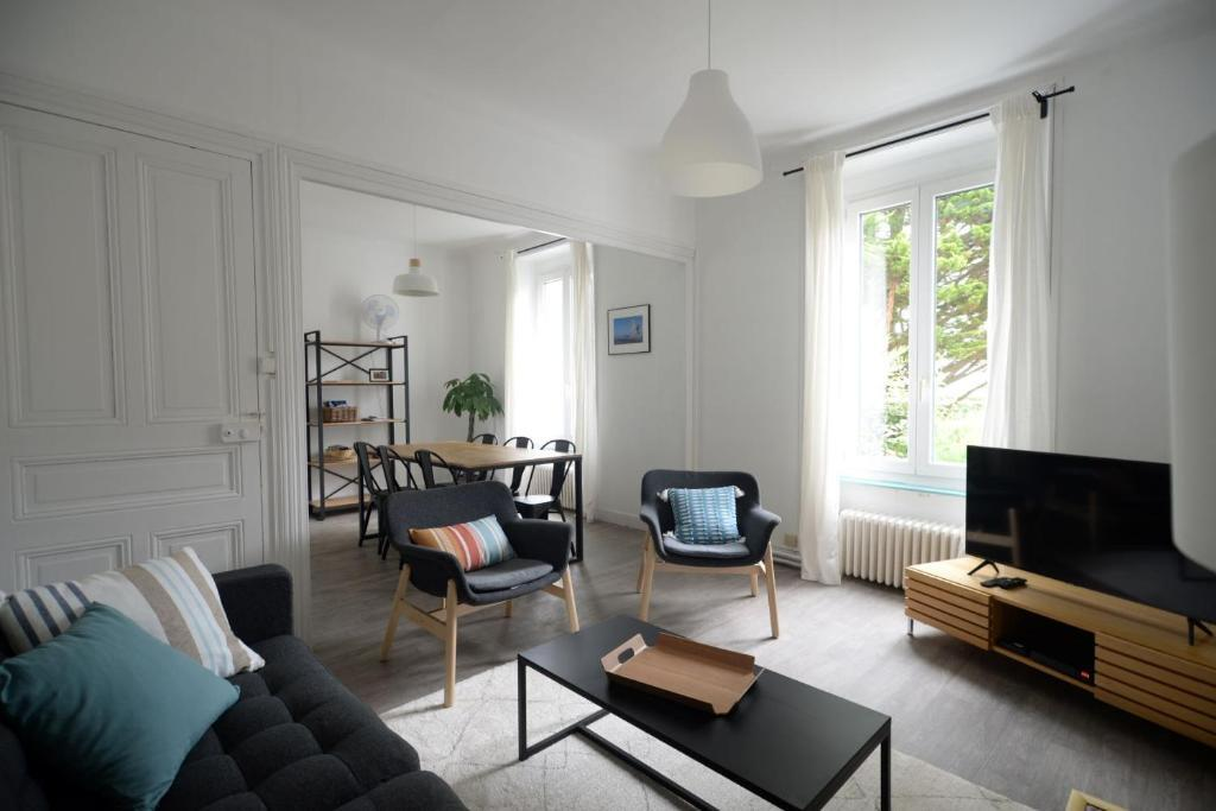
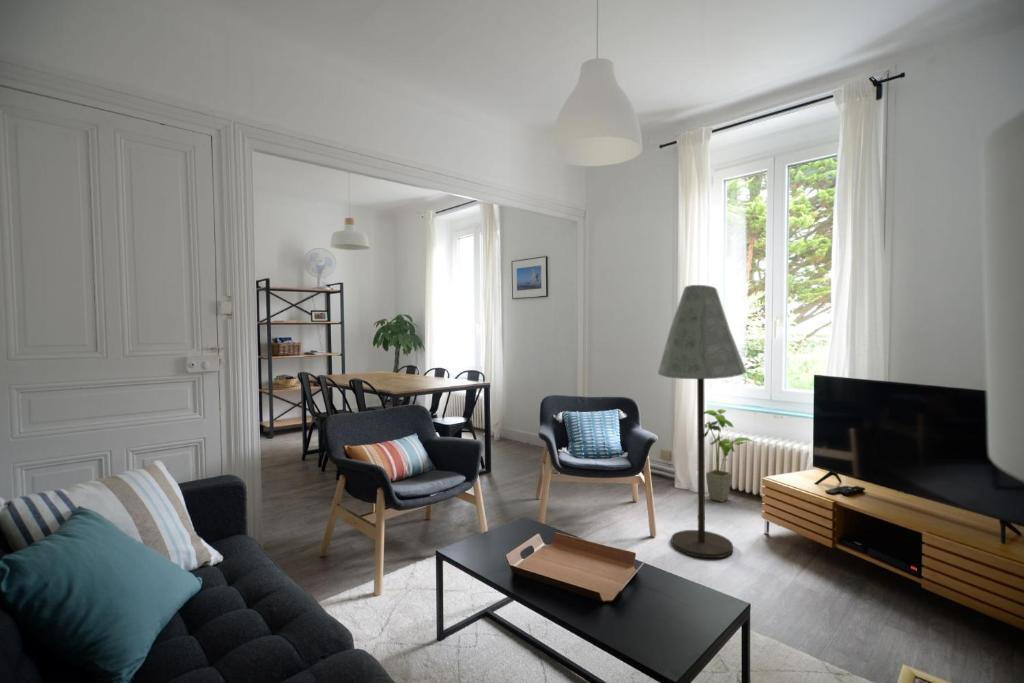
+ house plant [704,408,755,503]
+ floor lamp [657,284,747,559]
